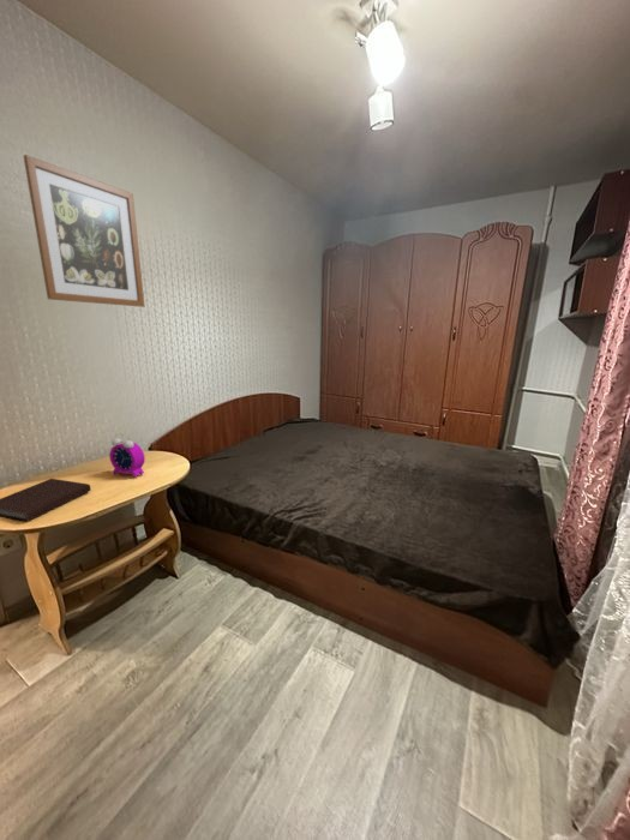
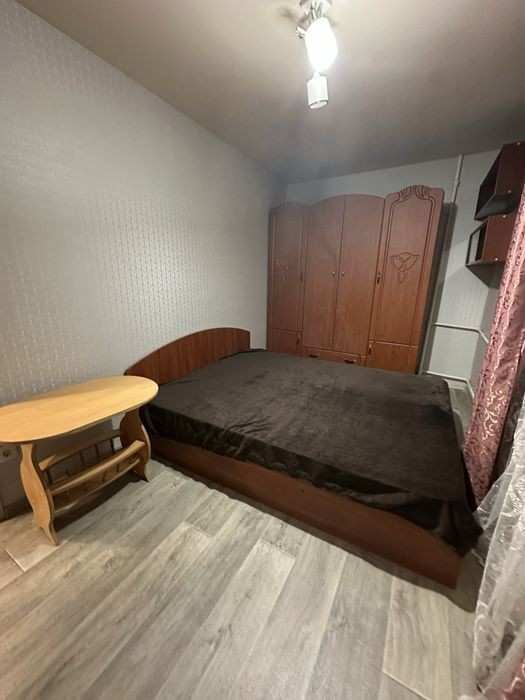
- alarm clock [108,433,146,479]
- wall art [23,154,146,308]
- notebook [0,478,92,523]
